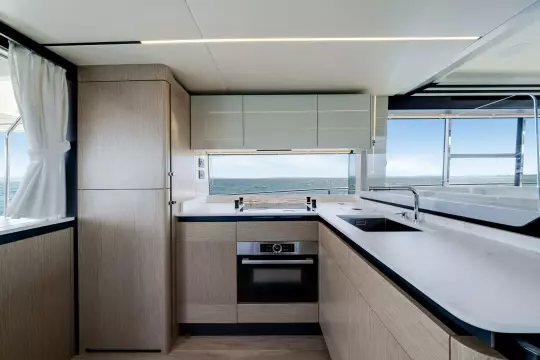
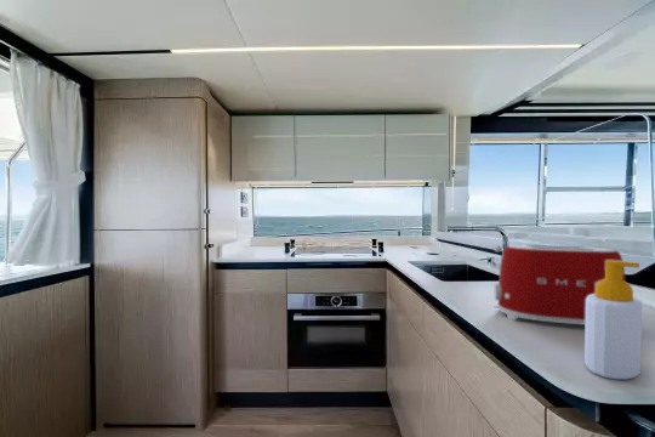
+ soap bottle [583,260,643,380]
+ toaster [492,244,627,325]
